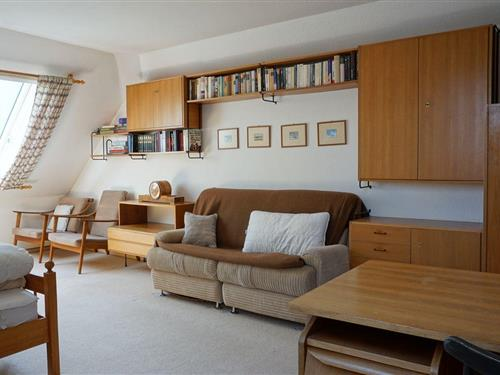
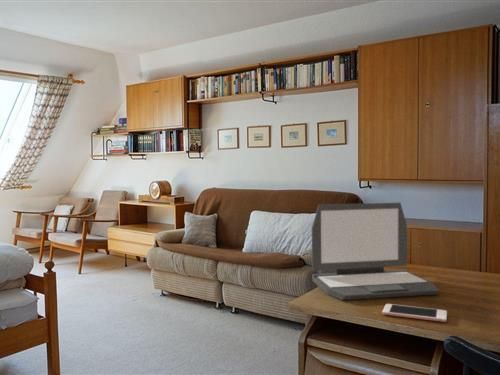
+ cell phone [381,303,448,323]
+ laptop [311,202,440,301]
